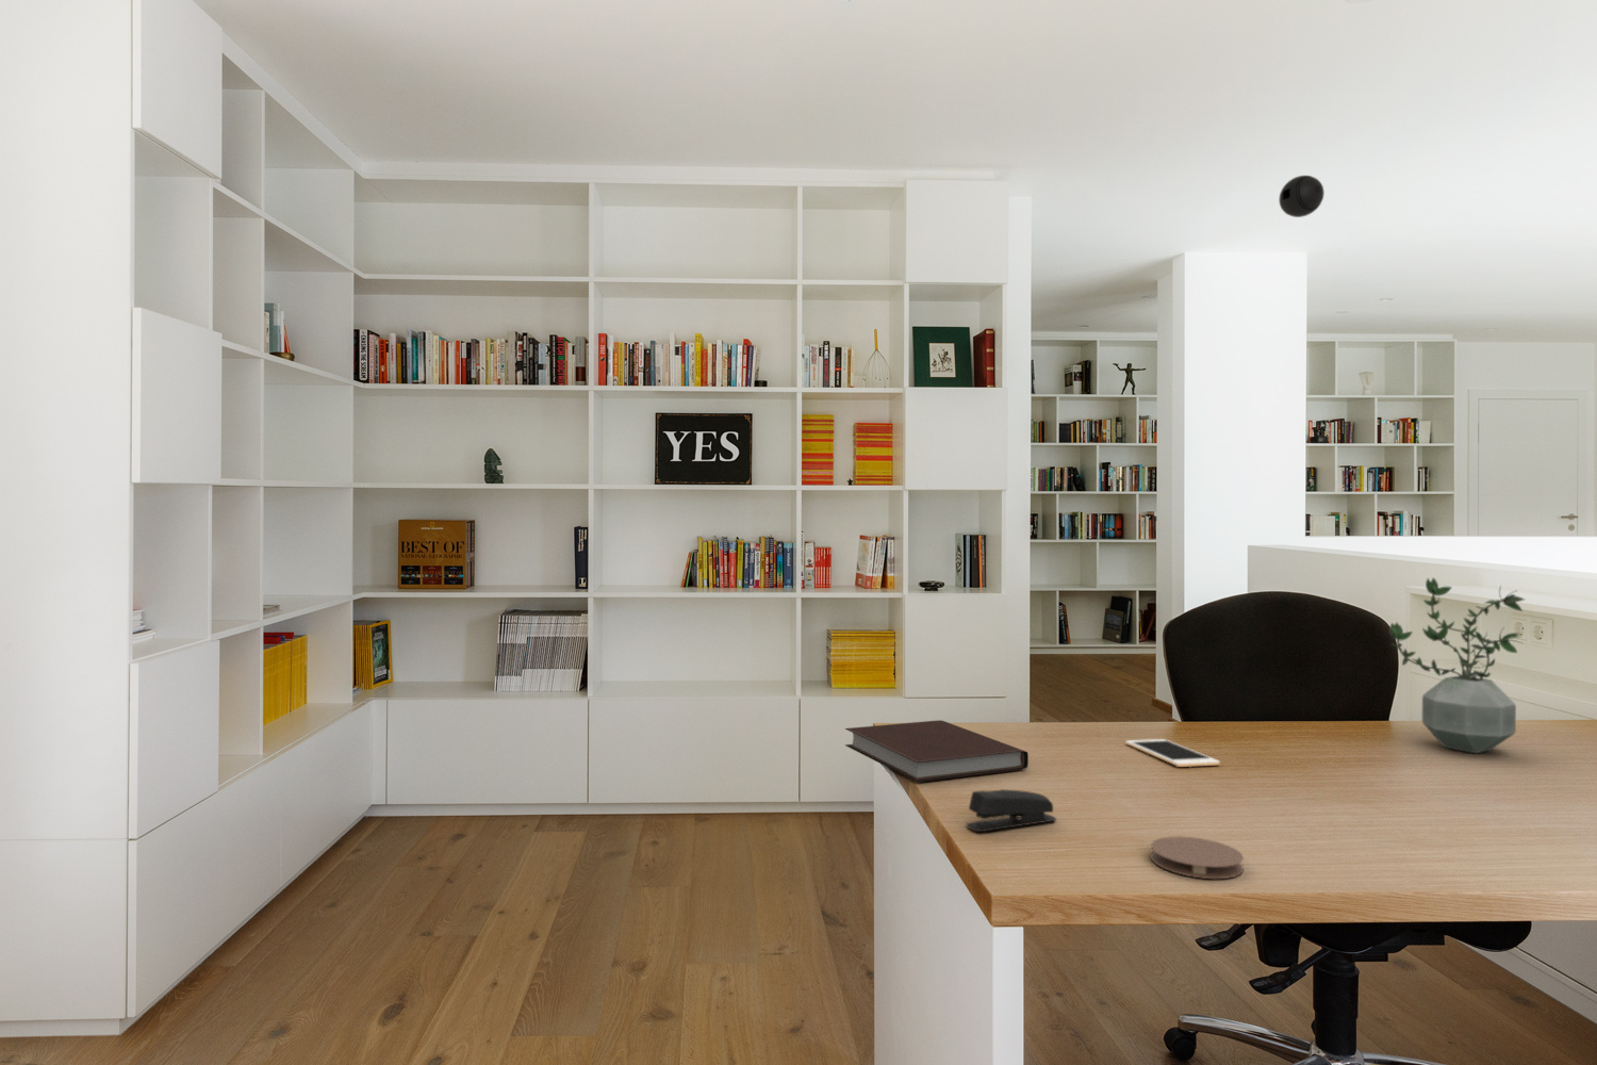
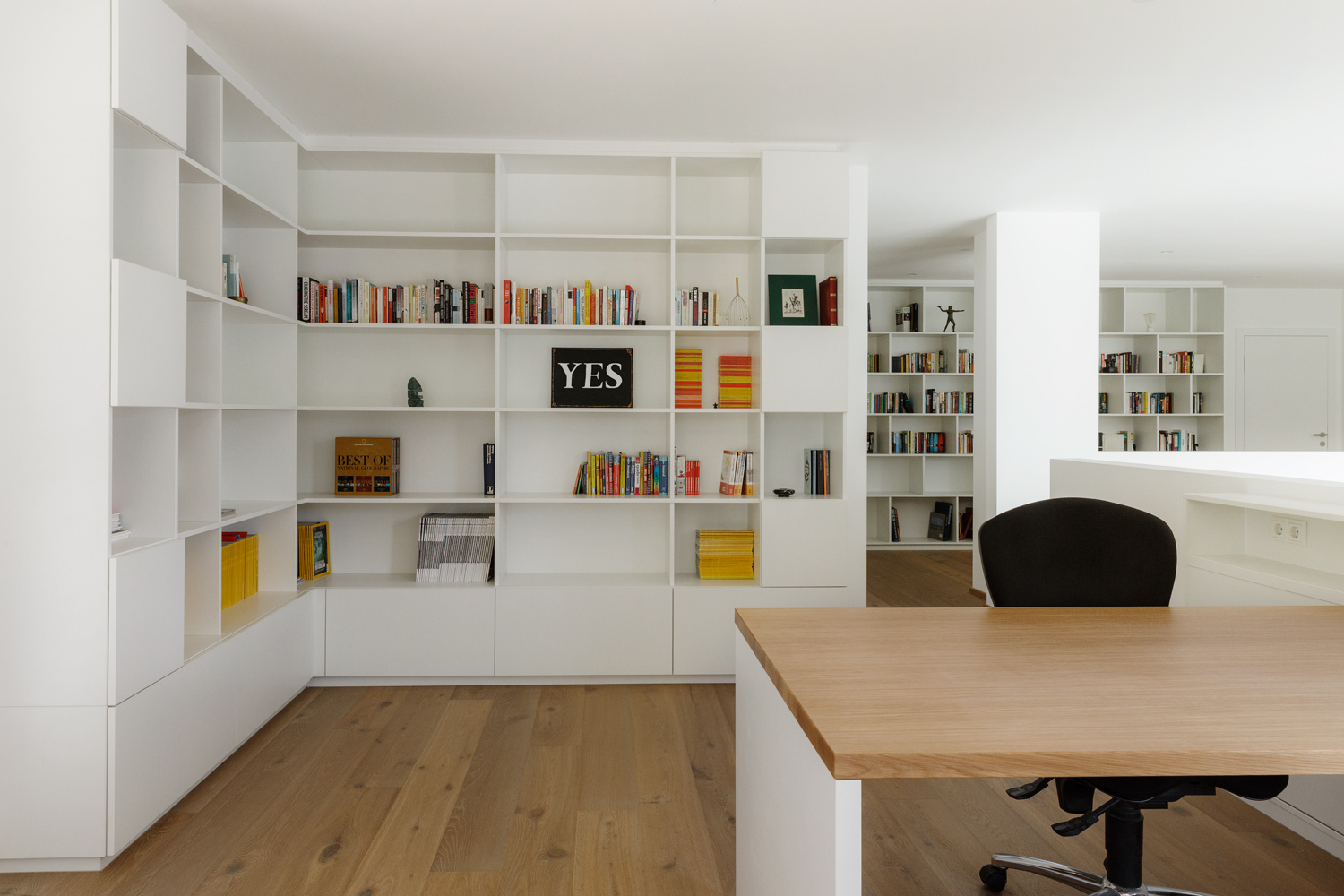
- stapler [966,788,1058,833]
- cell phone [1124,738,1222,768]
- coaster [1150,834,1244,880]
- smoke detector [1277,175,1326,219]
- potted plant [1388,576,1526,755]
- notebook [845,719,1029,783]
